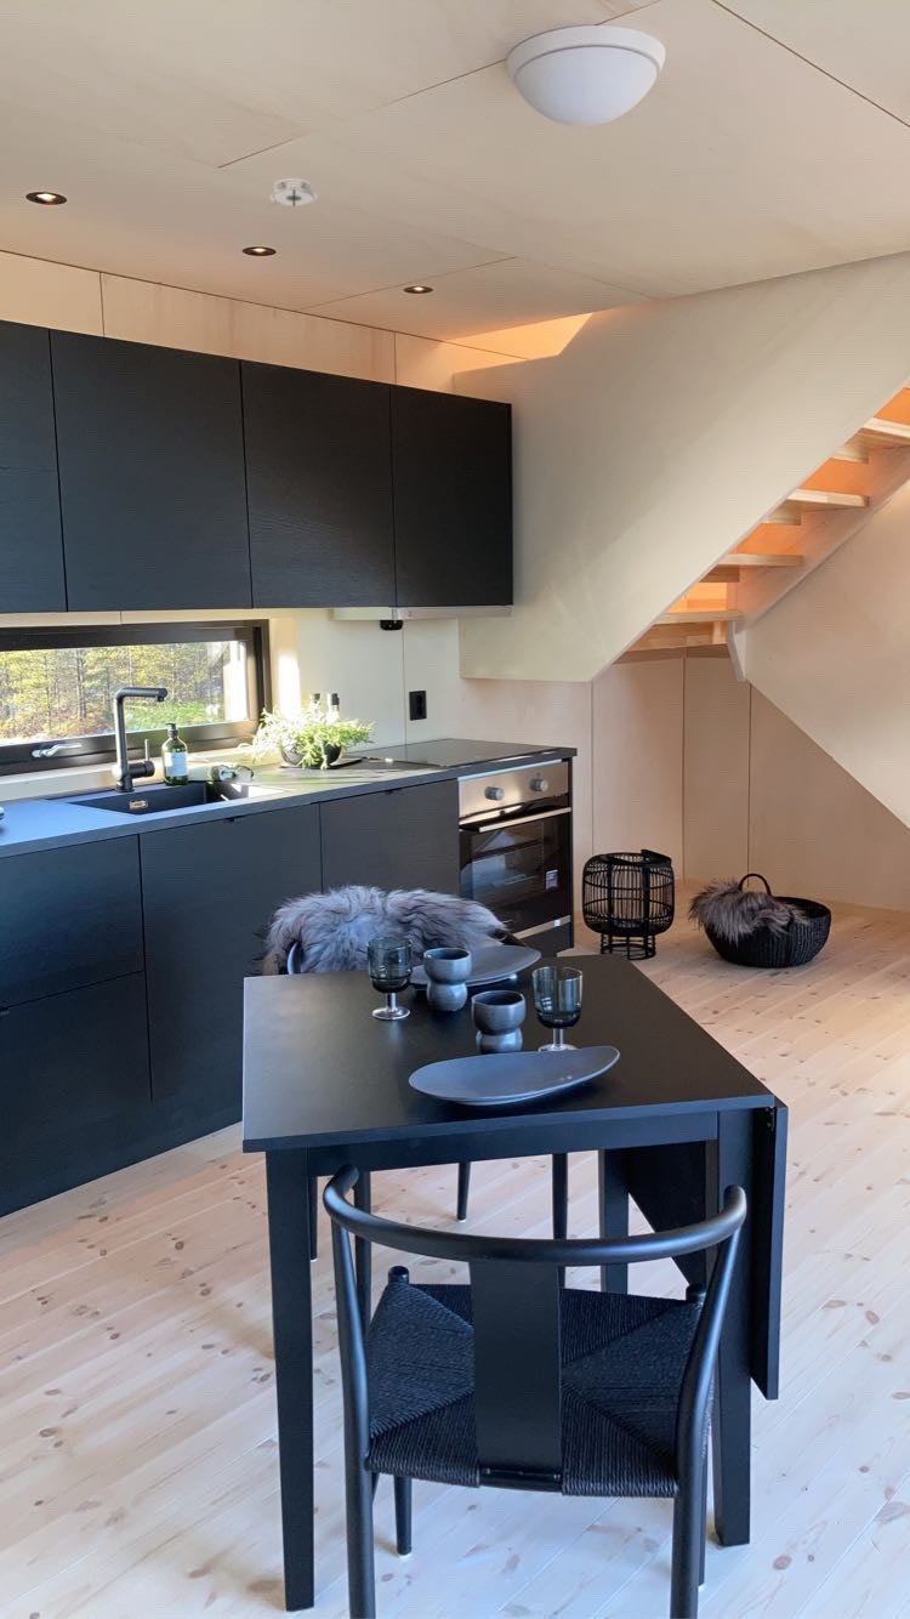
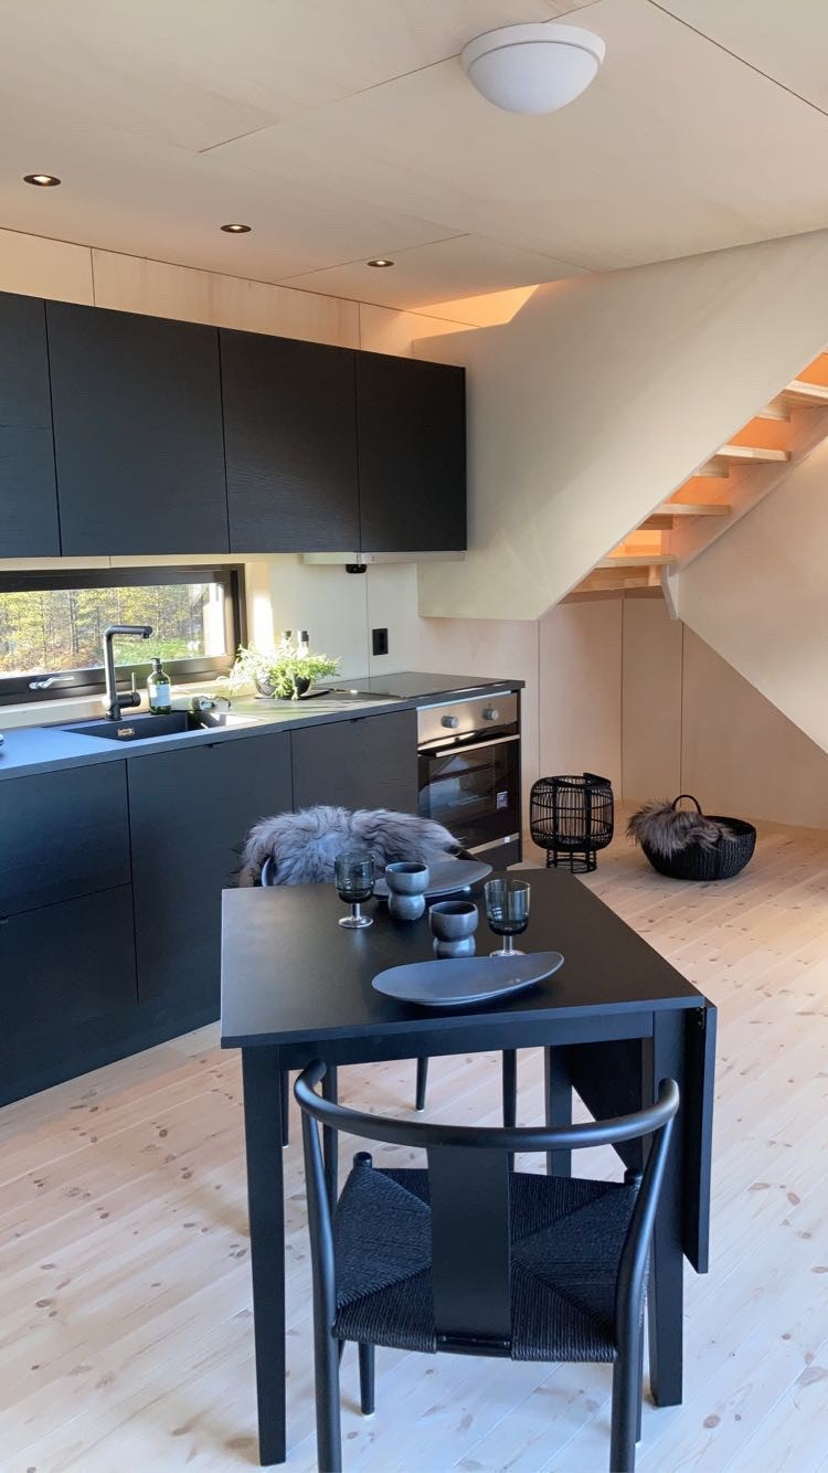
- smoke detector [268,177,319,208]
